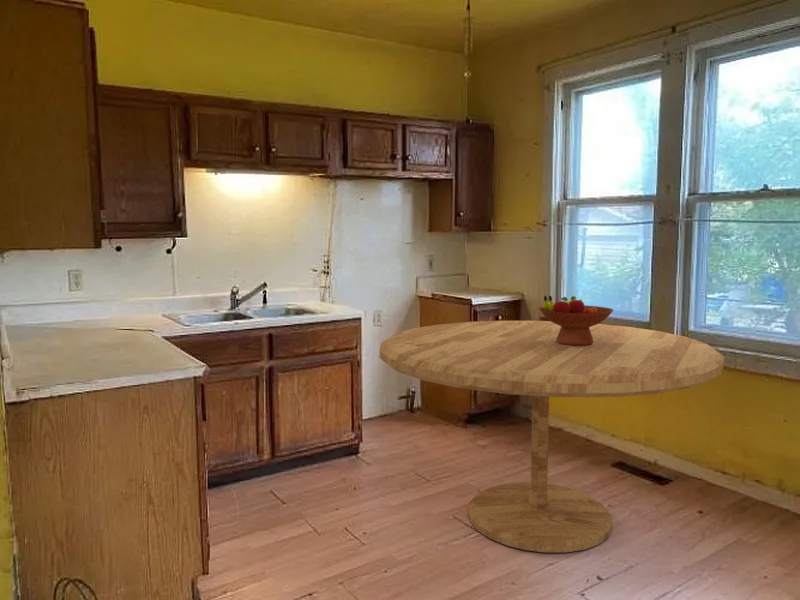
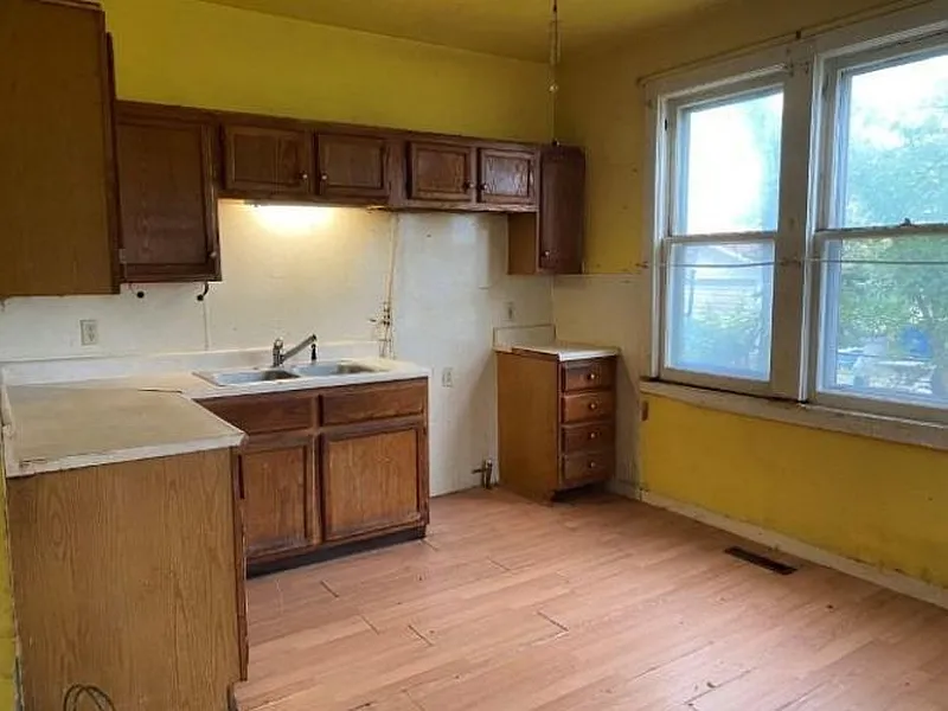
- dining table [379,320,725,554]
- fruit bowl [538,295,614,345]
